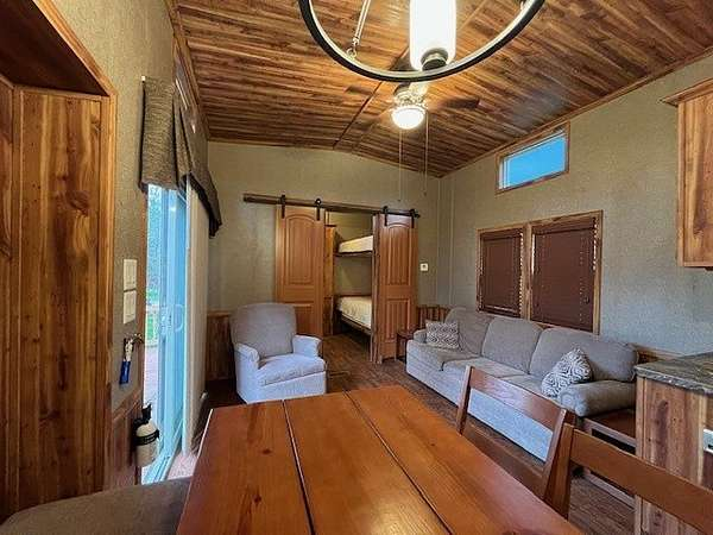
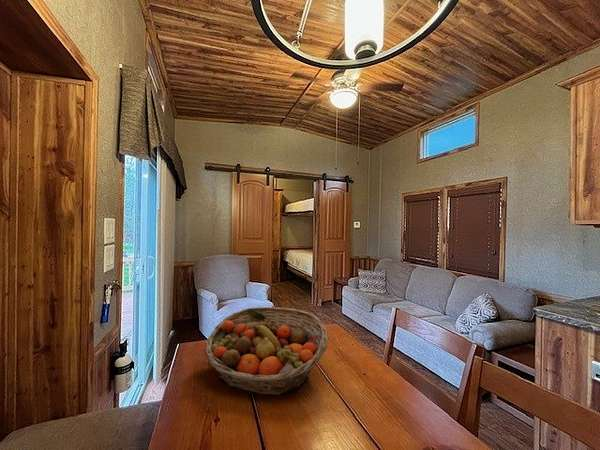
+ fruit basket [204,306,329,396]
